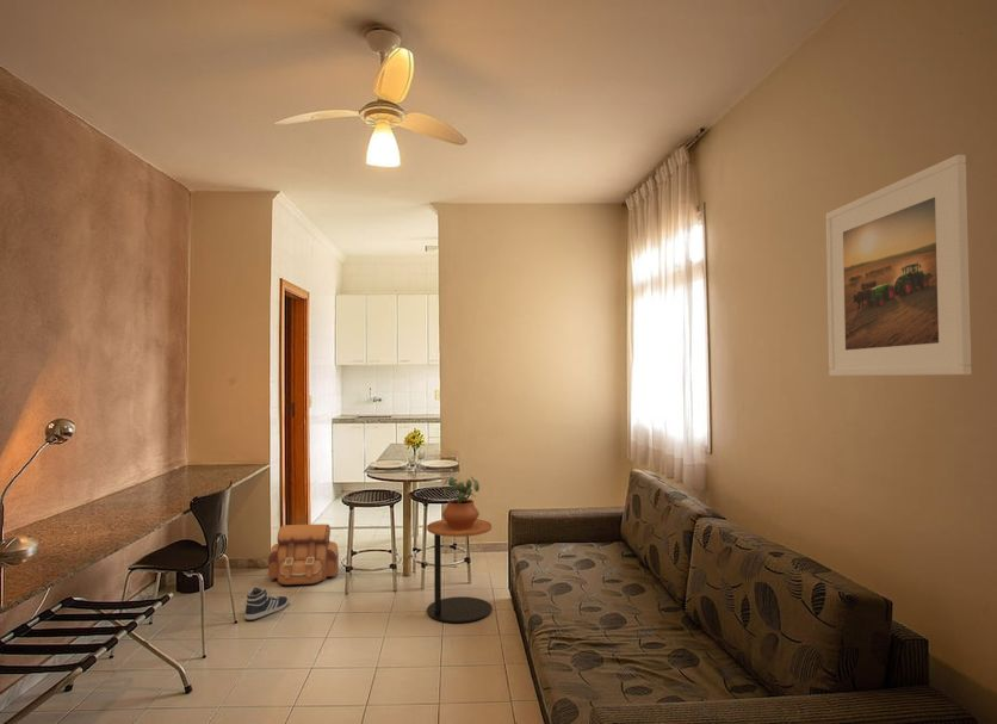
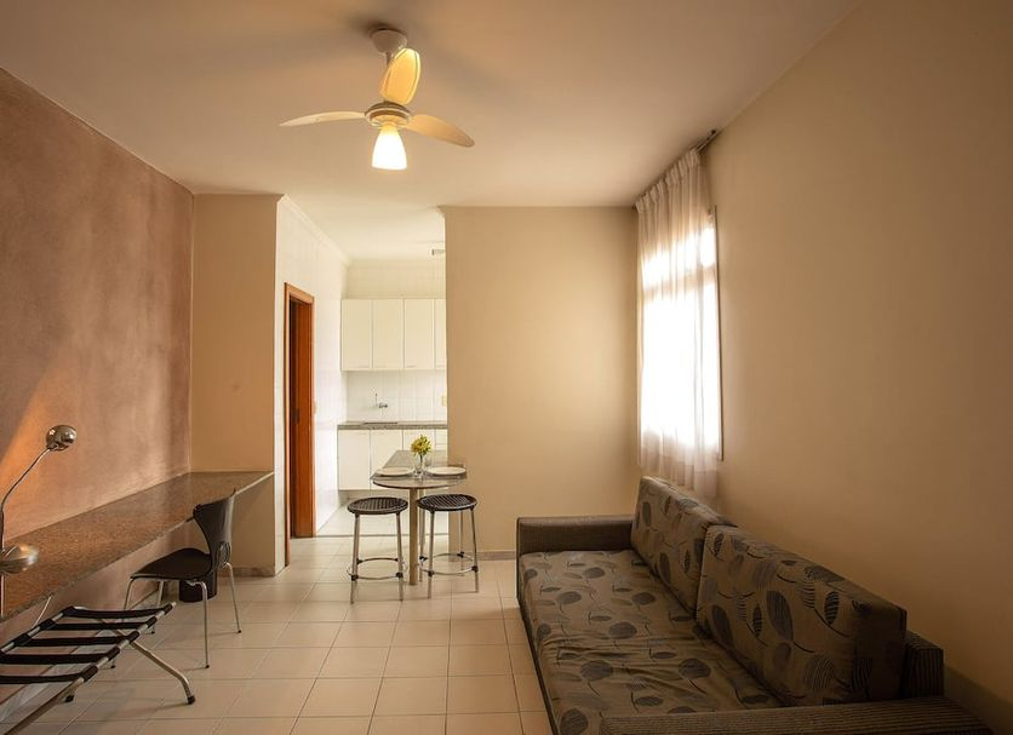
- backpack [267,524,340,586]
- potted plant [441,476,481,530]
- side table [426,518,494,624]
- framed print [825,154,973,377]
- sneaker [243,586,290,621]
